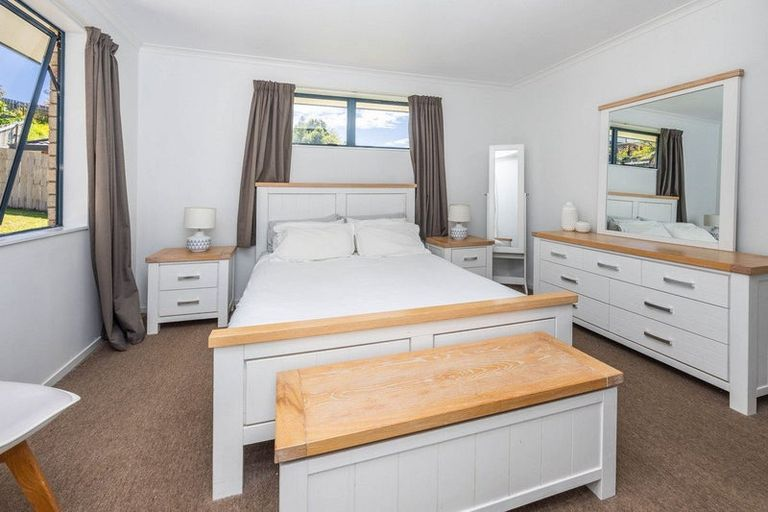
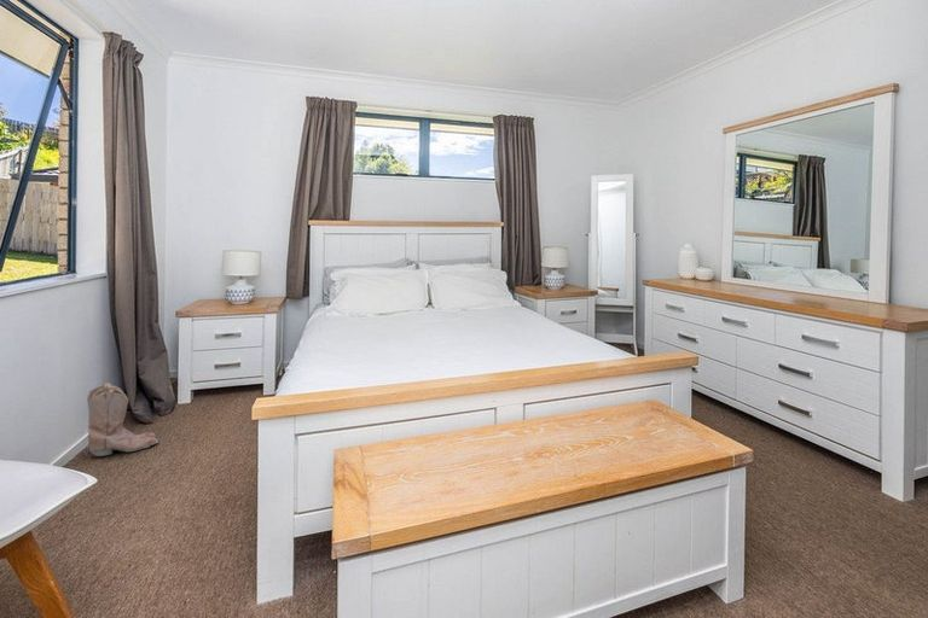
+ boots [86,383,160,457]
